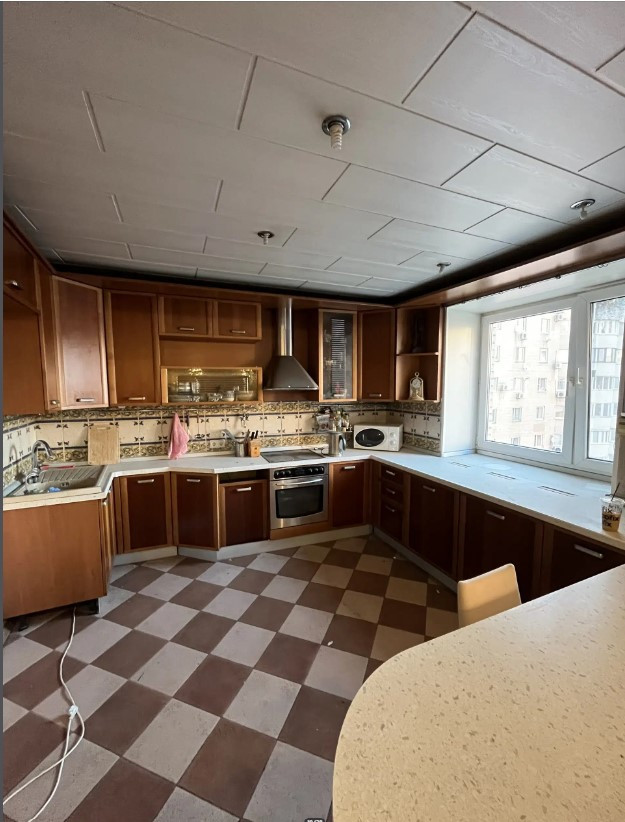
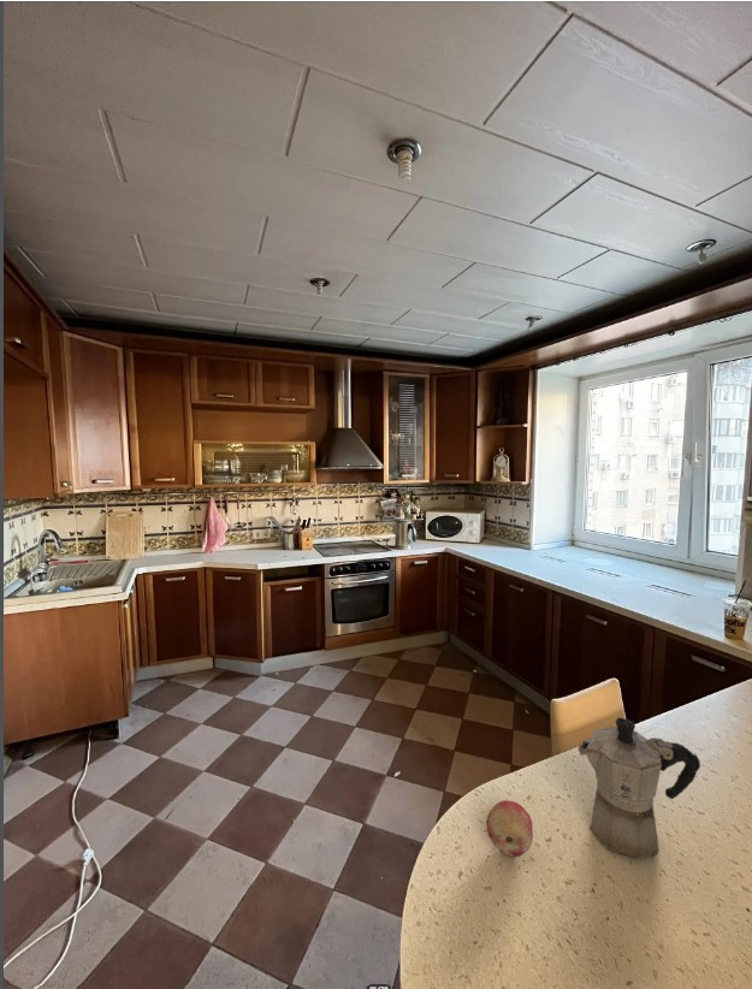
+ moka pot [576,716,701,860]
+ fruit [485,799,534,858]
